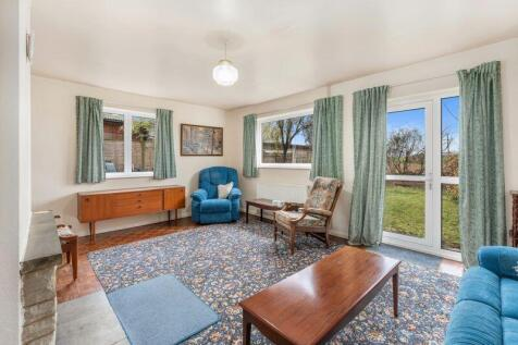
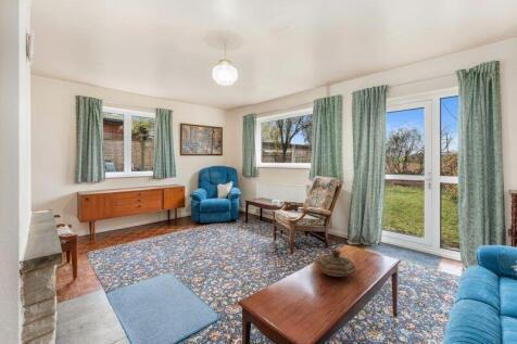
+ decorative bowl [314,249,357,278]
